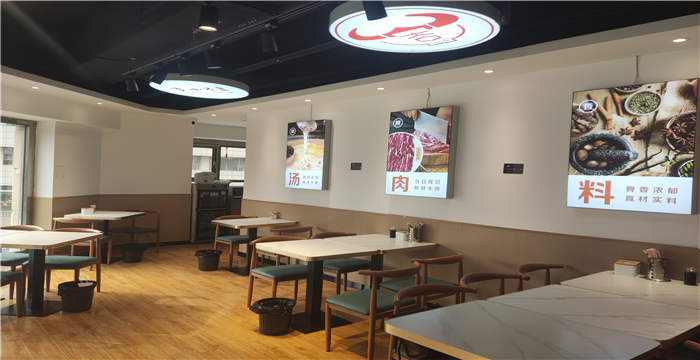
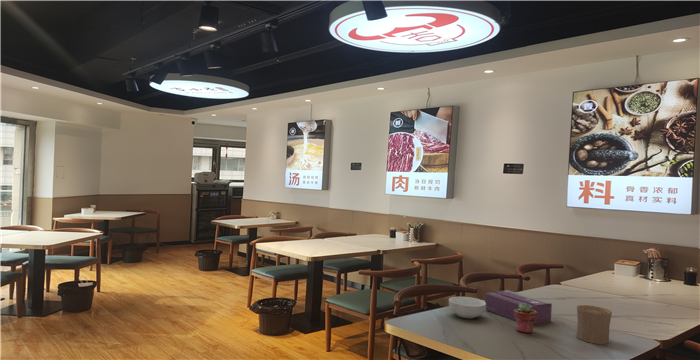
+ potted succulent [514,303,537,334]
+ cup [576,304,613,345]
+ cereal bowl [448,296,486,319]
+ tissue box [484,289,553,325]
